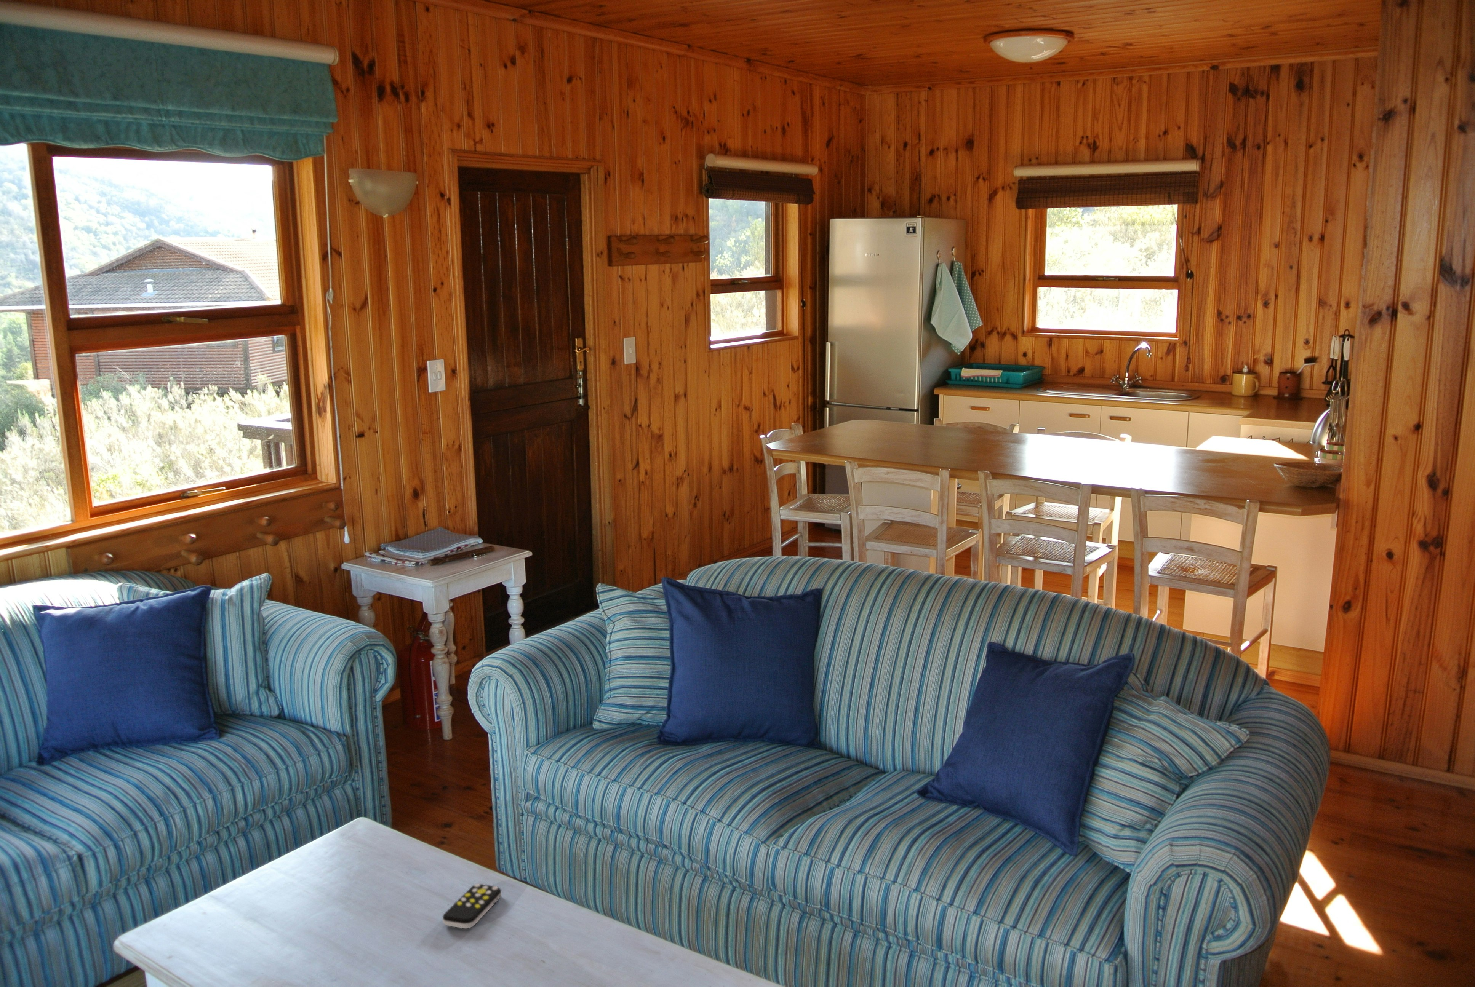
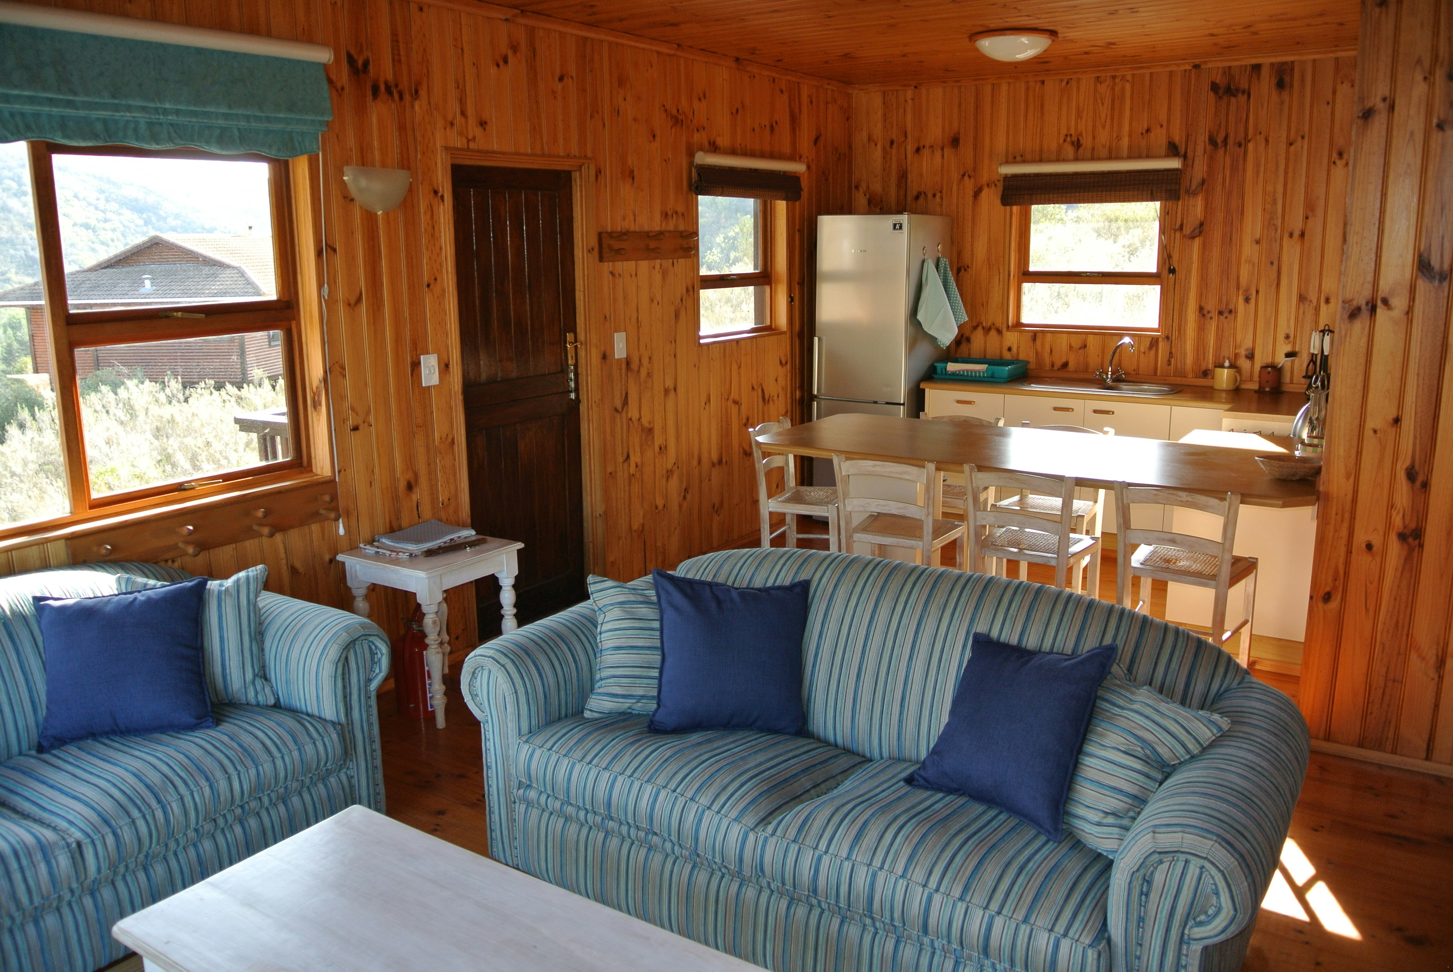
- remote control [442,883,501,929]
